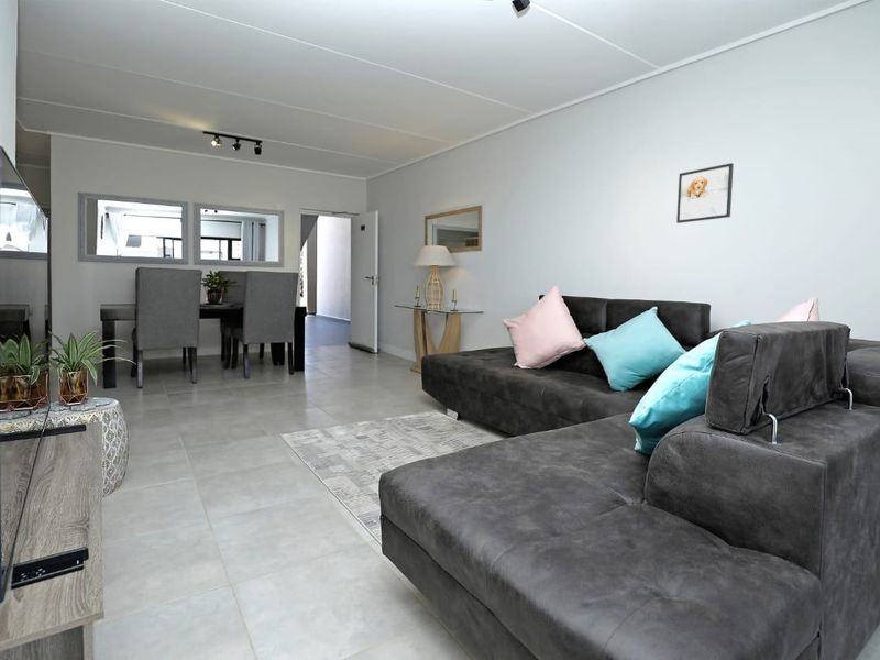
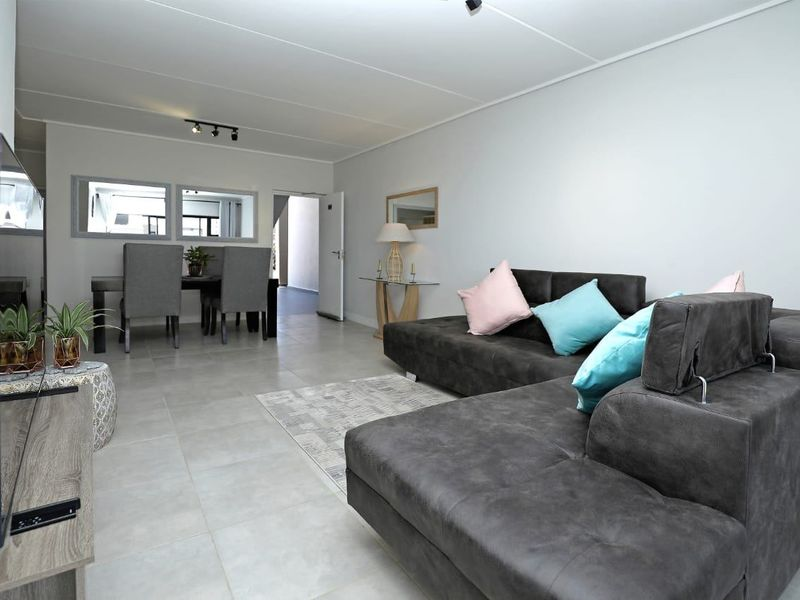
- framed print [675,162,735,224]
